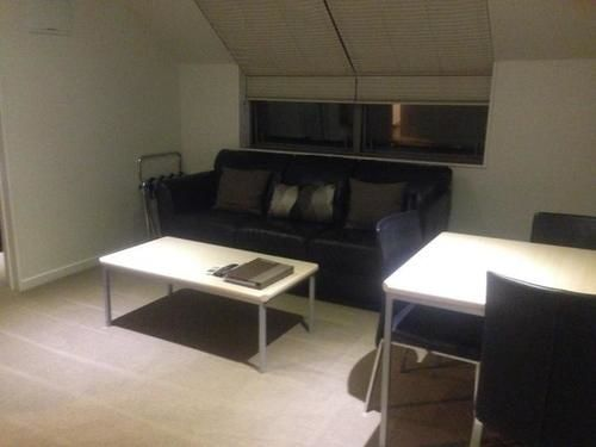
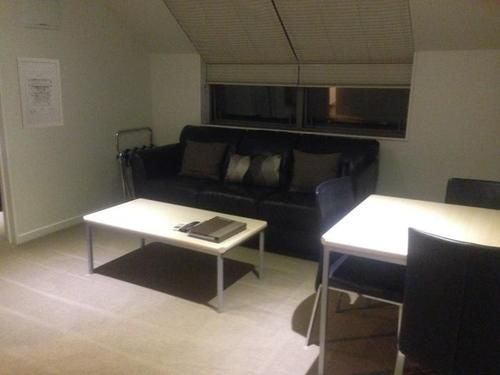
+ wall art [15,56,65,130]
